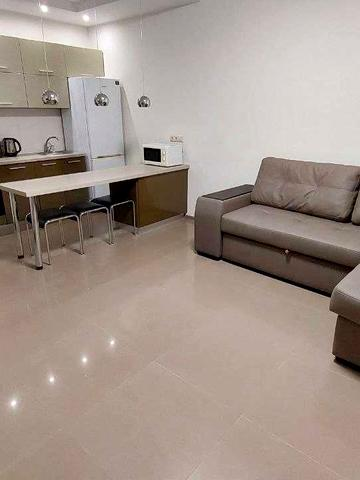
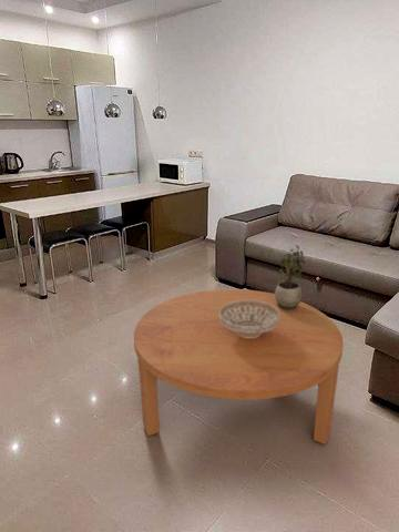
+ coffee table [133,288,345,446]
+ decorative bowl [219,300,279,338]
+ potted plant [274,244,306,310]
